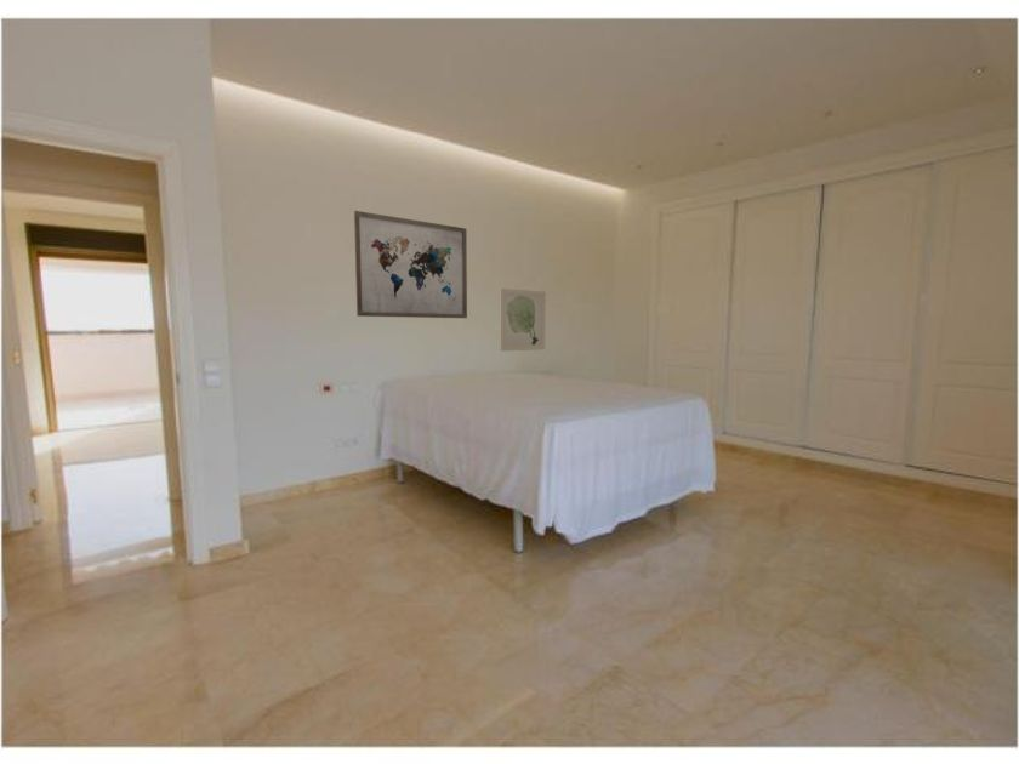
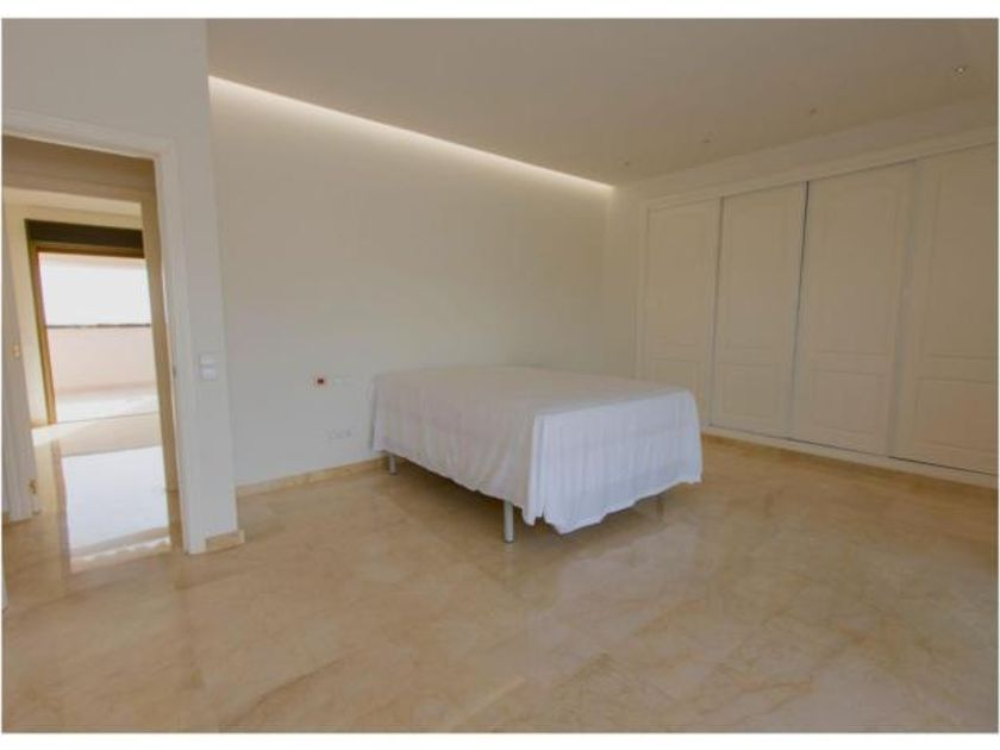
- wall art [353,210,468,319]
- wall art [499,287,547,353]
